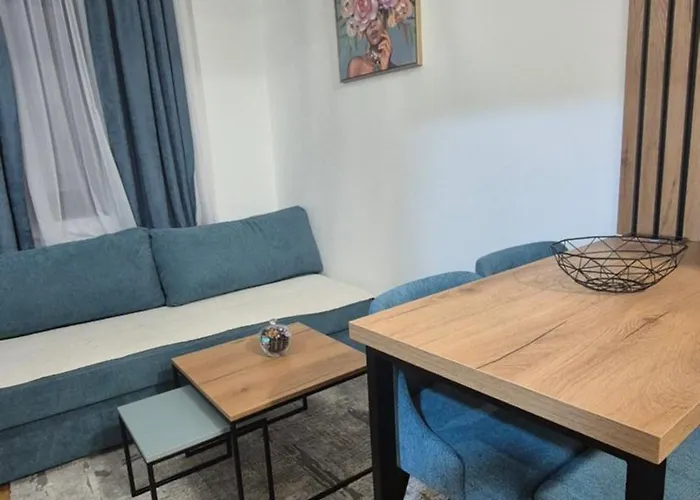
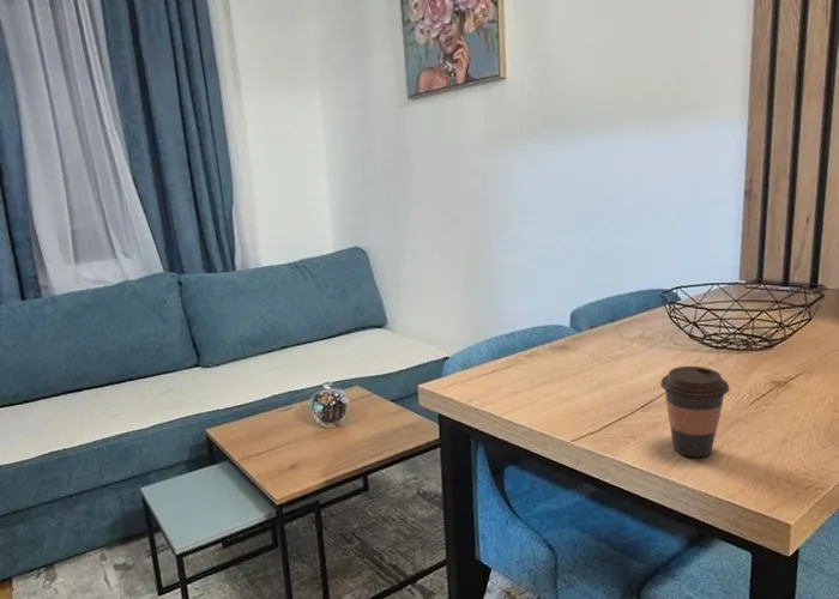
+ coffee cup [659,365,731,459]
